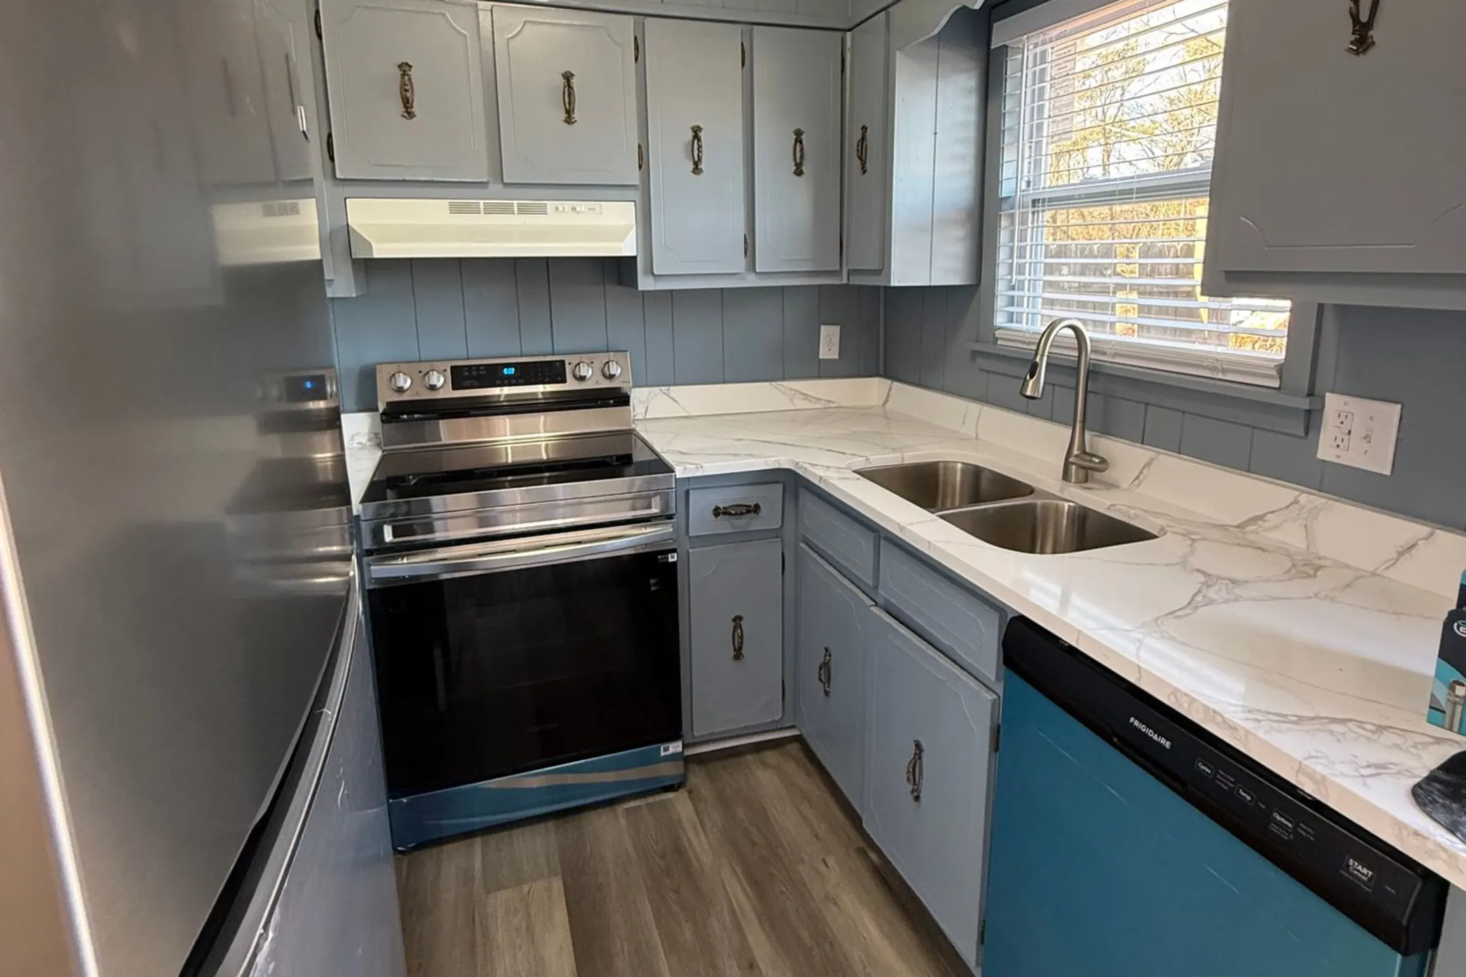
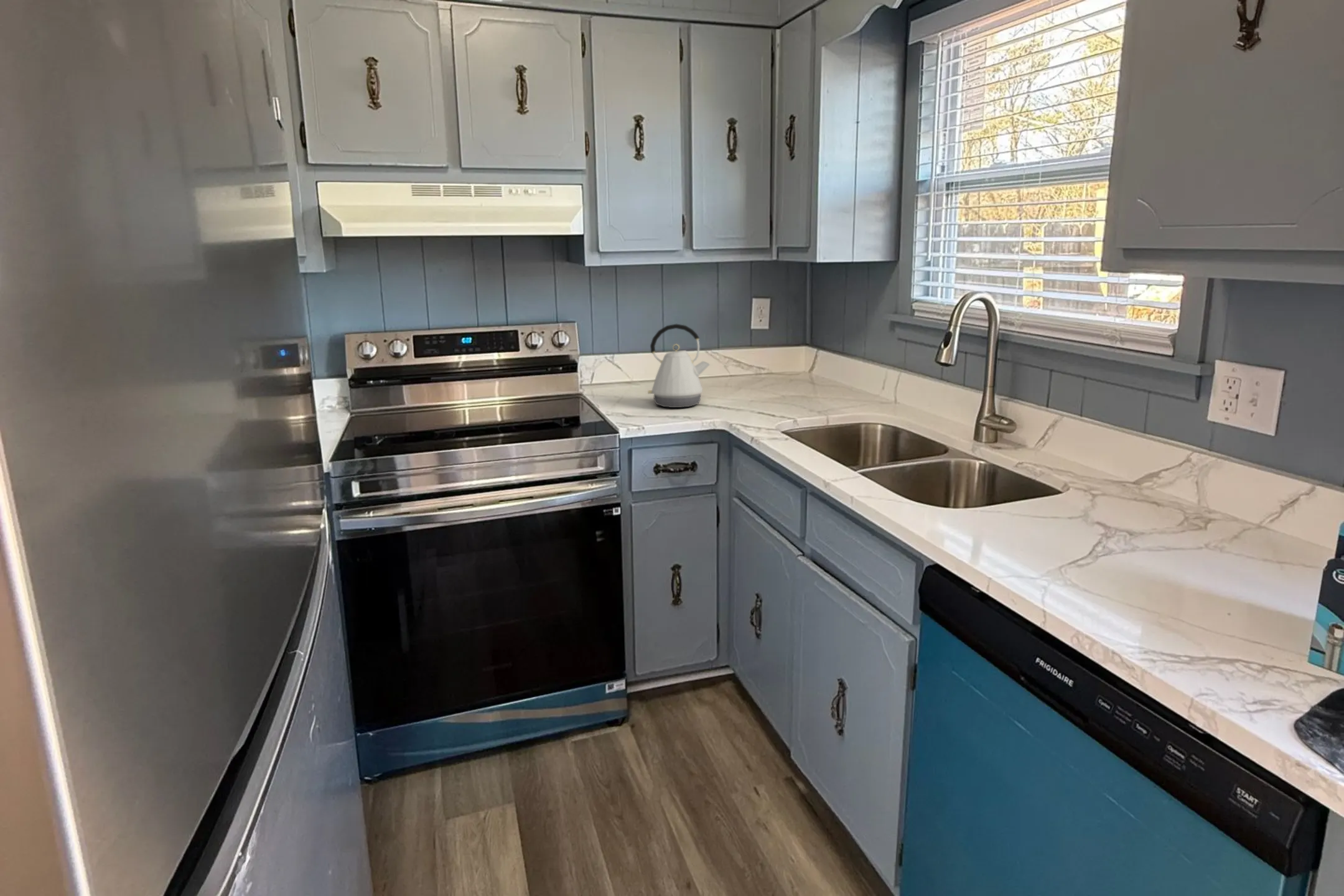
+ kettle [647,324,711,408]
